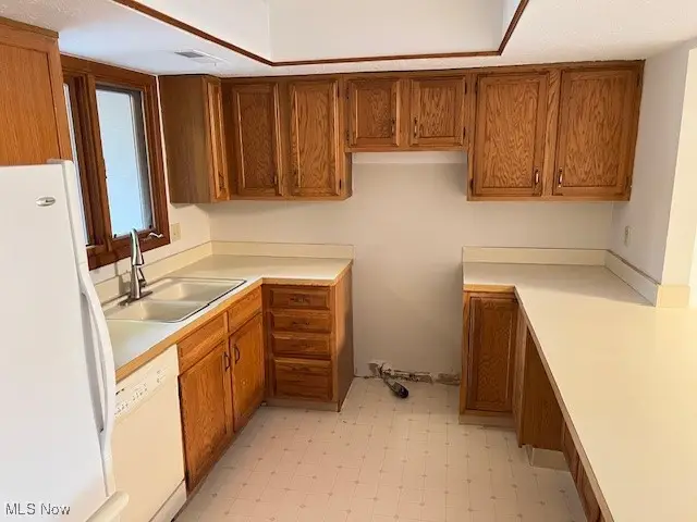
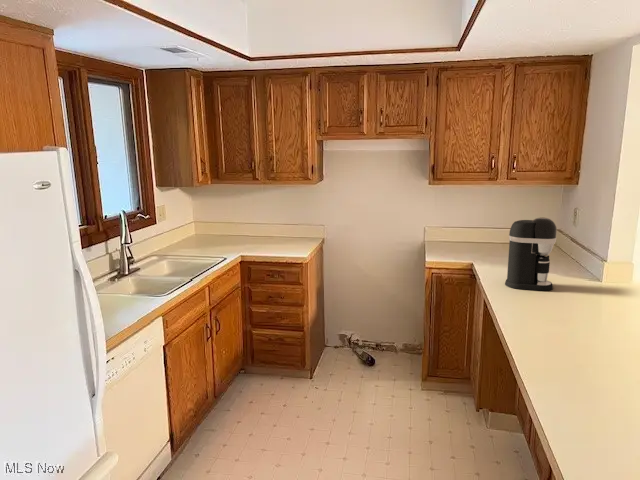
+ coffee maker [504,217,558,292]
